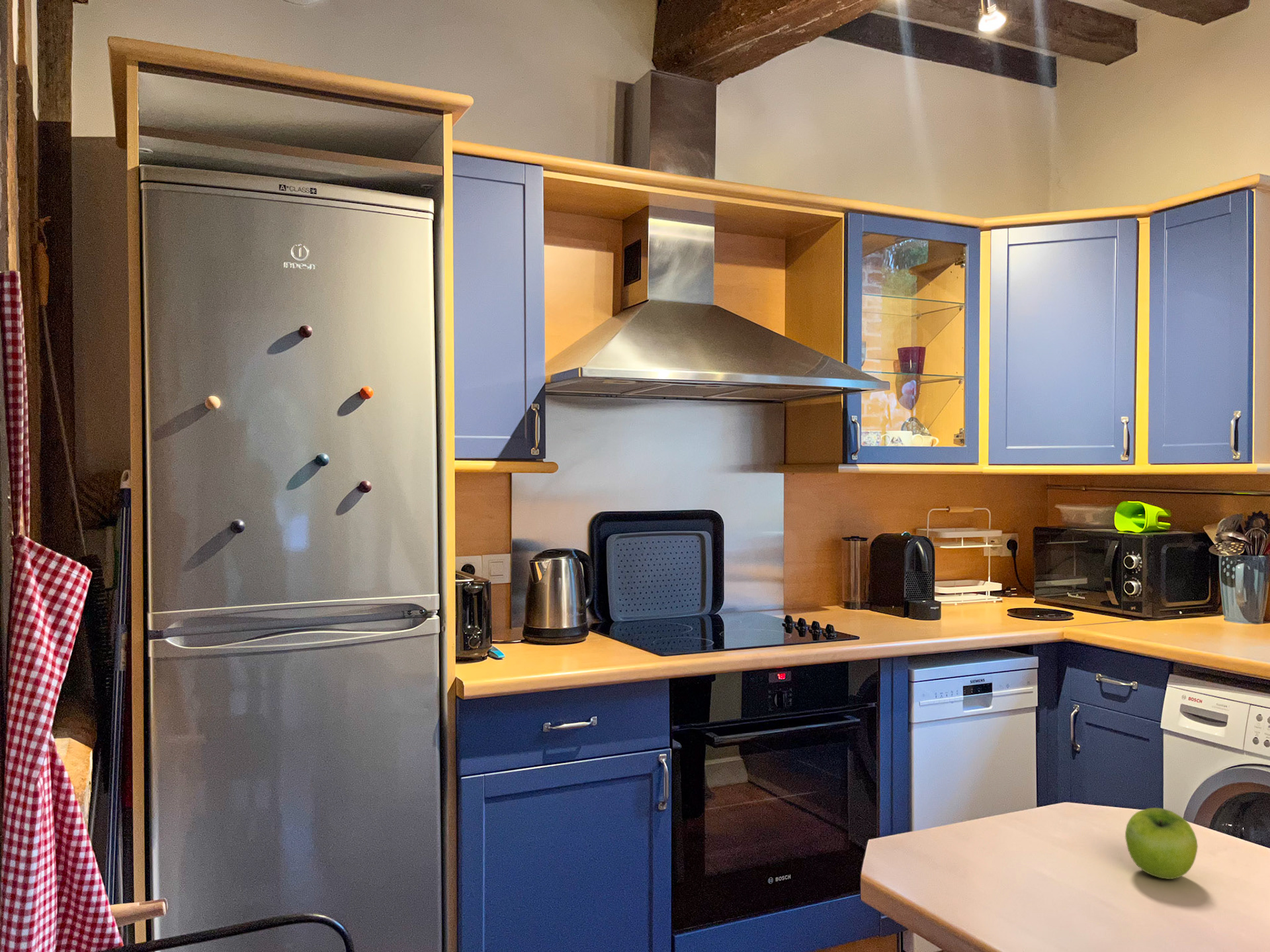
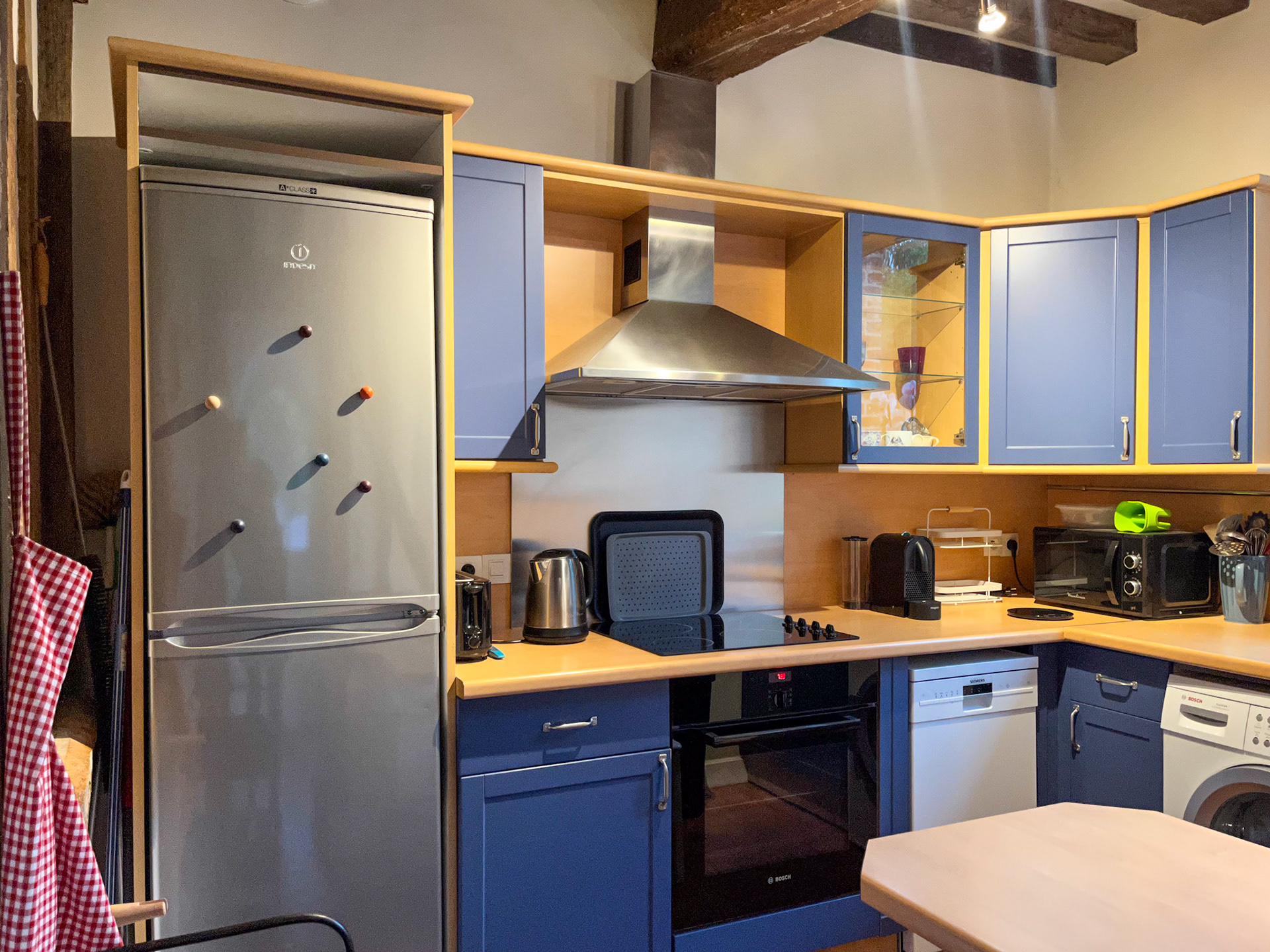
- fruit [1124,807,1199,880]
